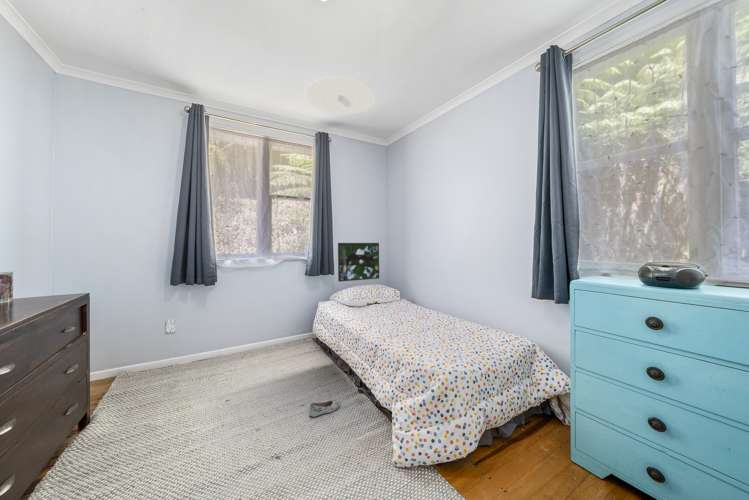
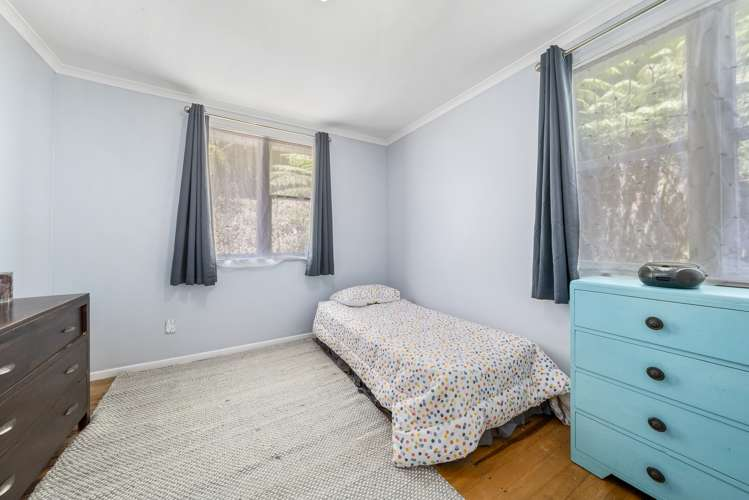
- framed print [337,242,380,283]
- shoe [308,399,341,418]
- ceiling light [304,75,376,116]
